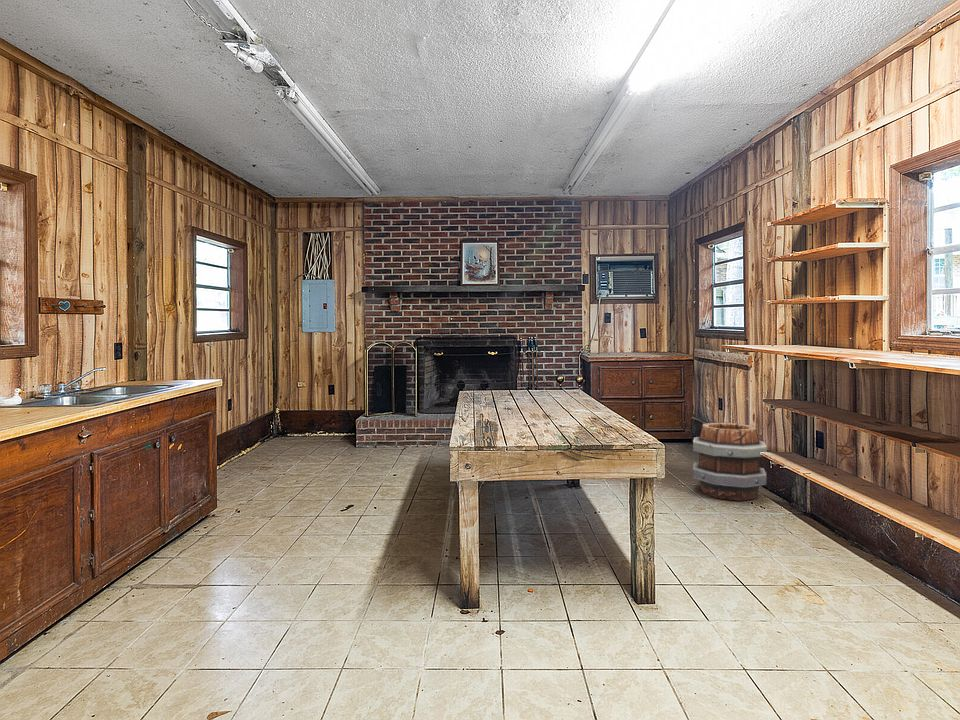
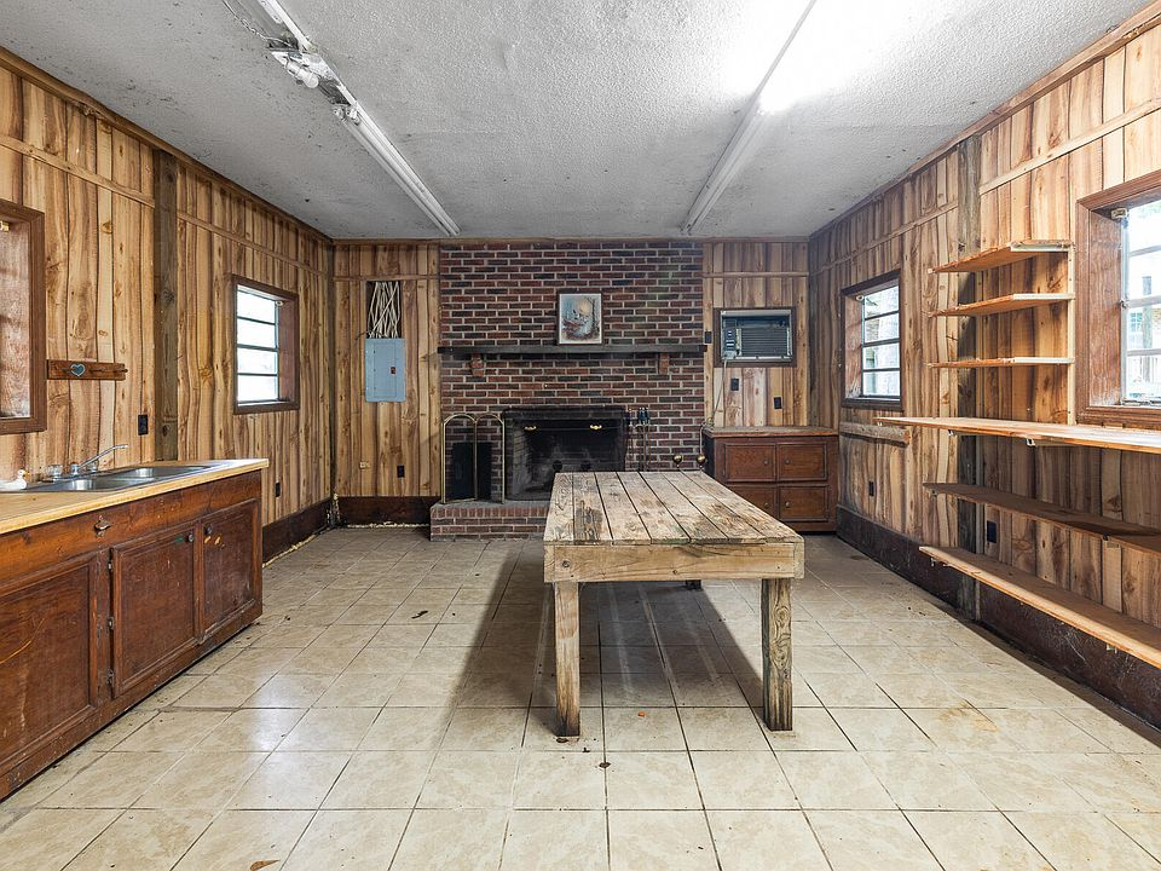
- wooden barrel [692,422,768,502]
